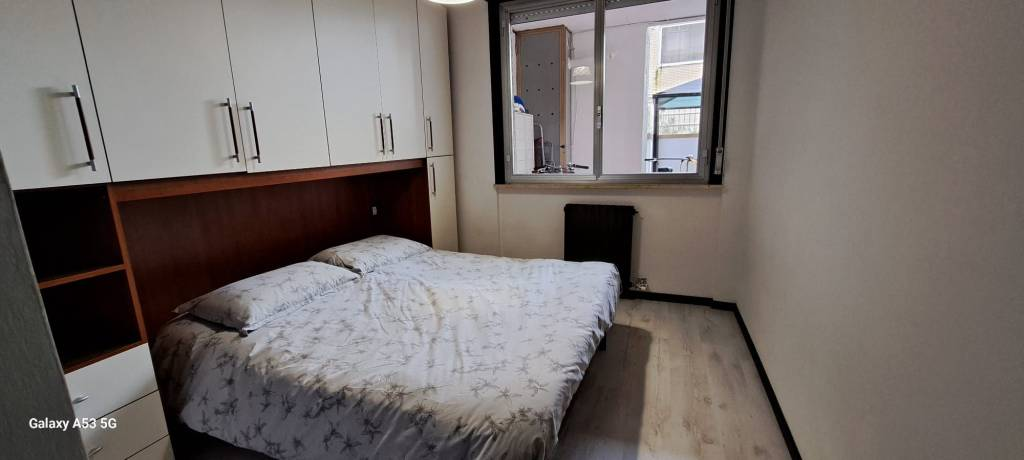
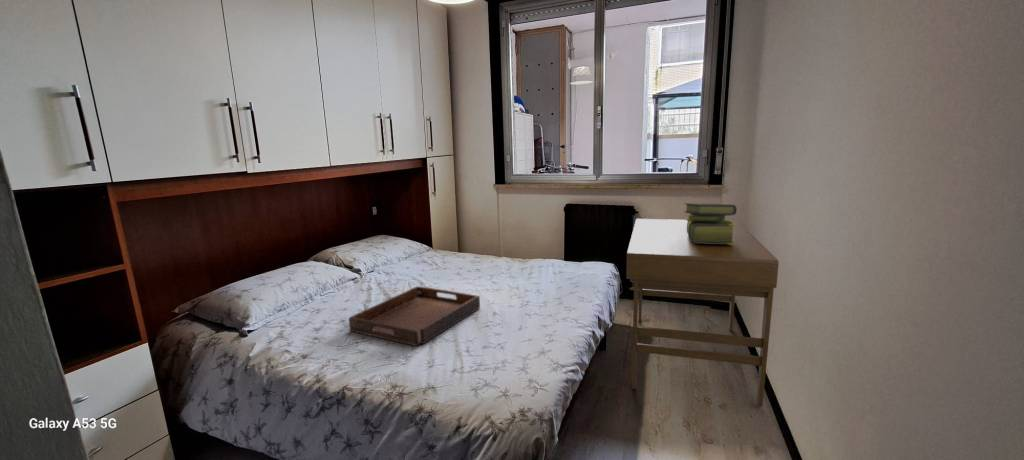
+ desk [625,218,780,408]
+ stack of books [683,202,738,245]
+ serving tray [348,285,481,347]
